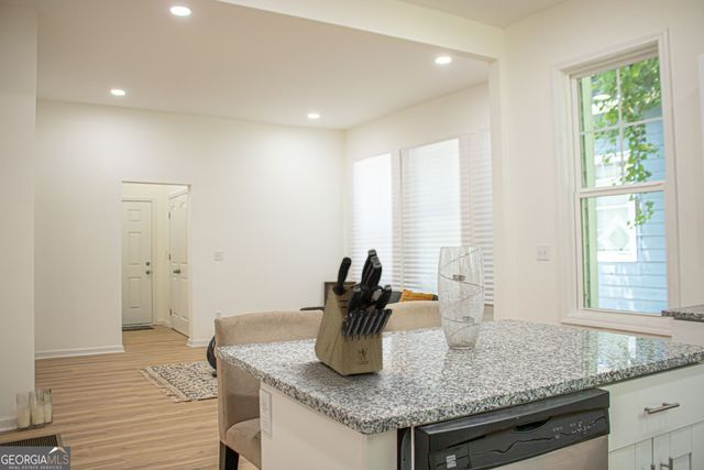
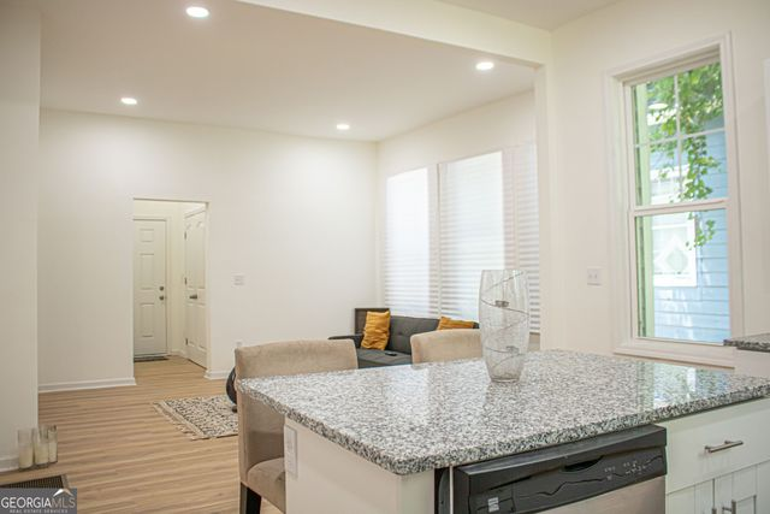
- knife block [314,248,394,376]
